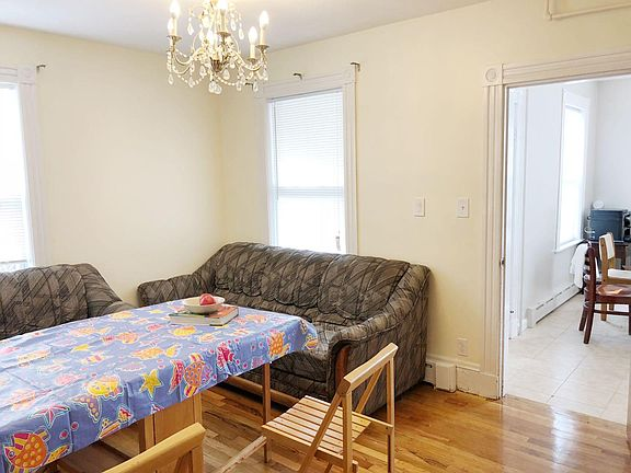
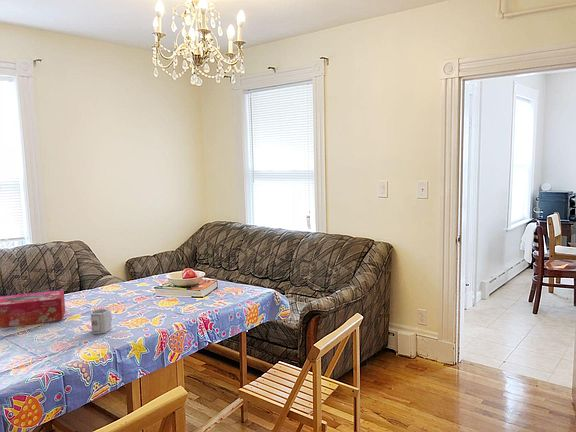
+ tissue box [0,289,66,329]
+ cup [90,308,113,335]
